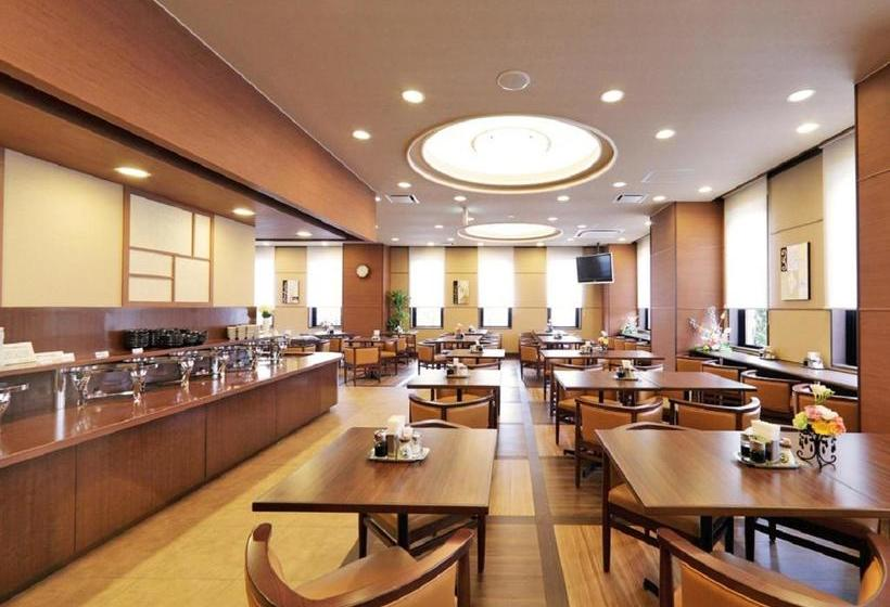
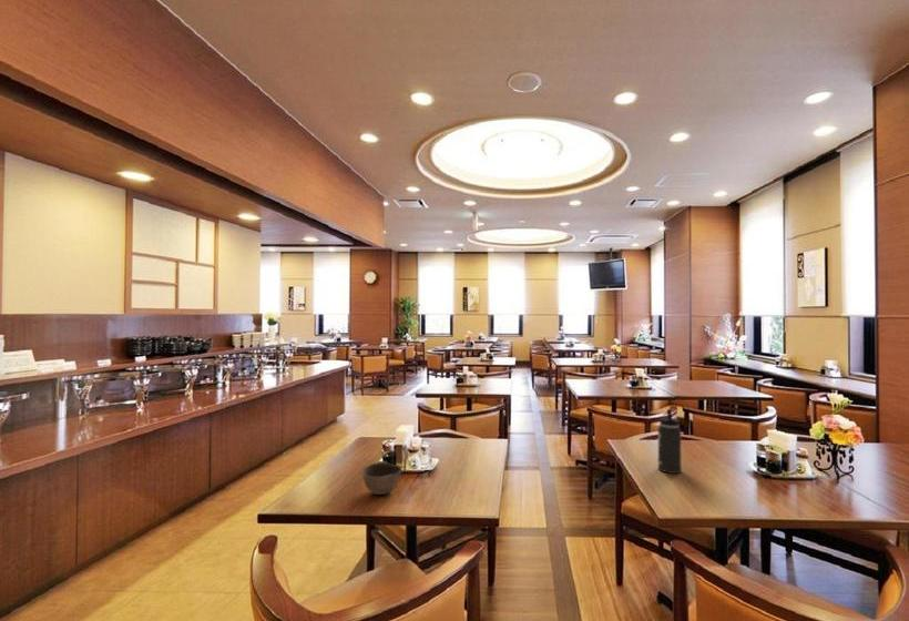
+ thermos bottle [656,408,683,475]
+ bowl [360,460,404,496]
